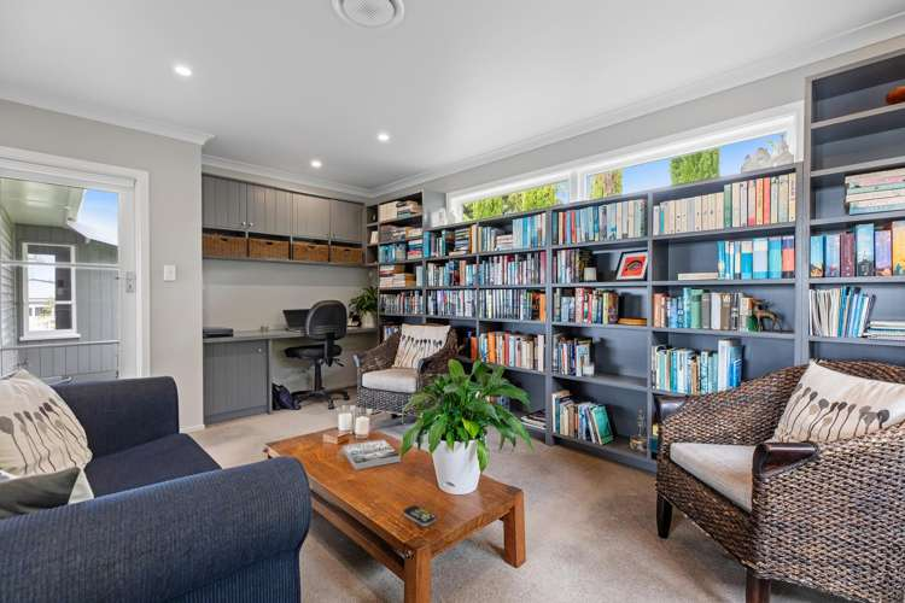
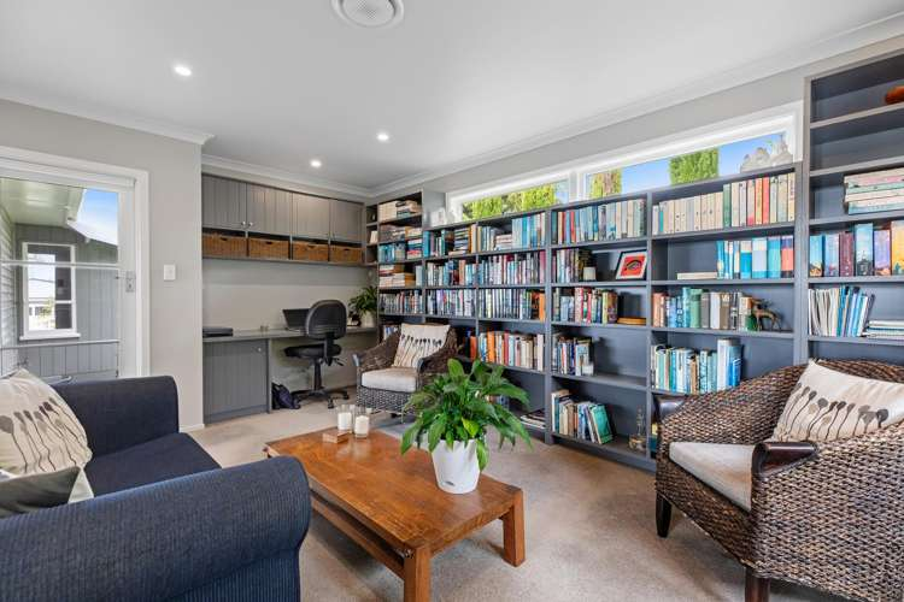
- book [341,438,402,470]
- remote control [402,504,437,528]
